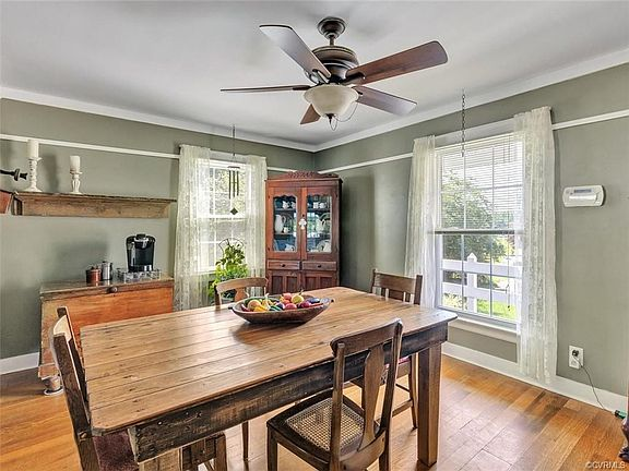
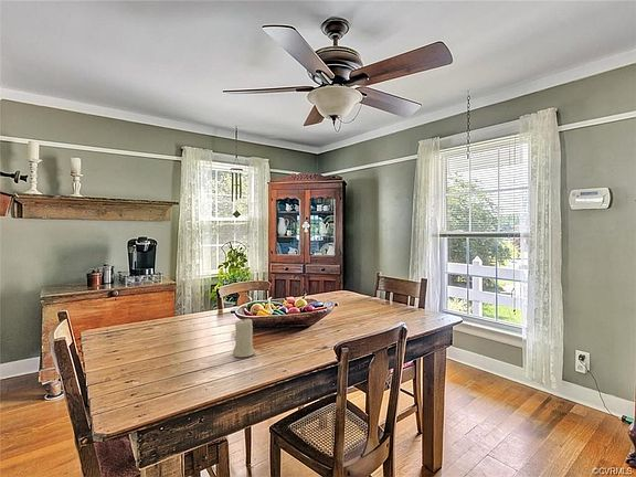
+ candle [232,318,257,358]
